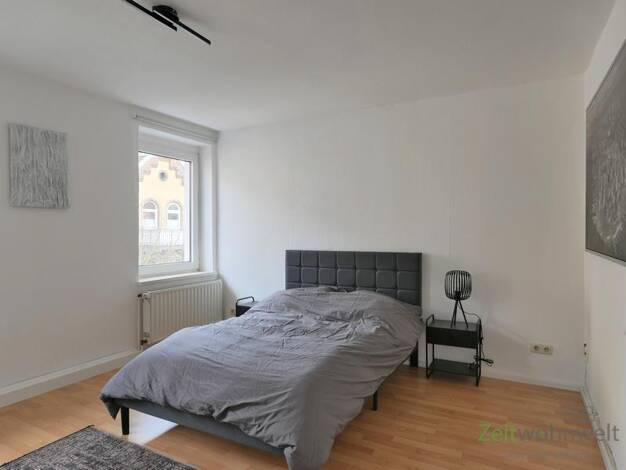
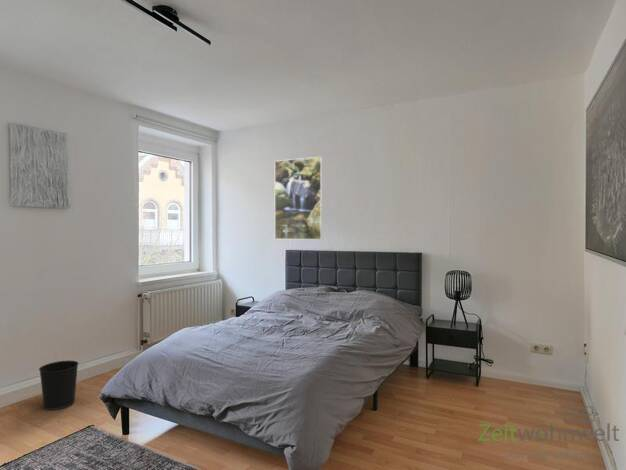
+ wastebasket [38,360,80,411]
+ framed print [274,156,323,241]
